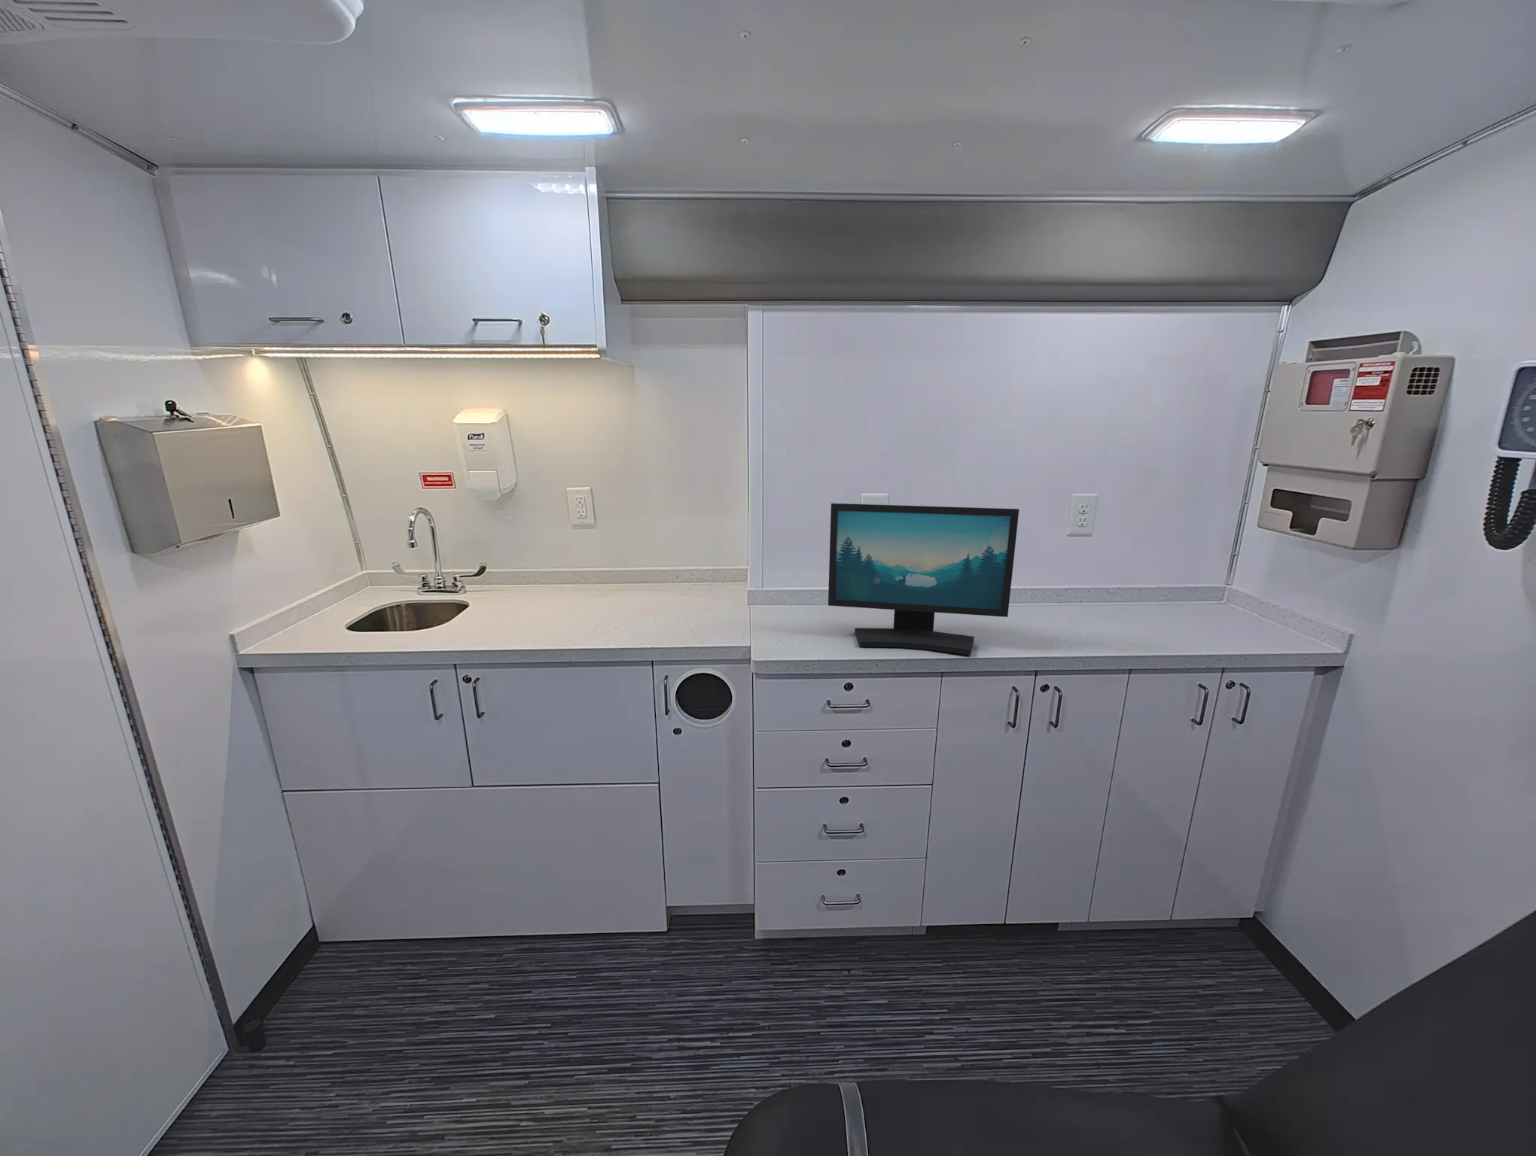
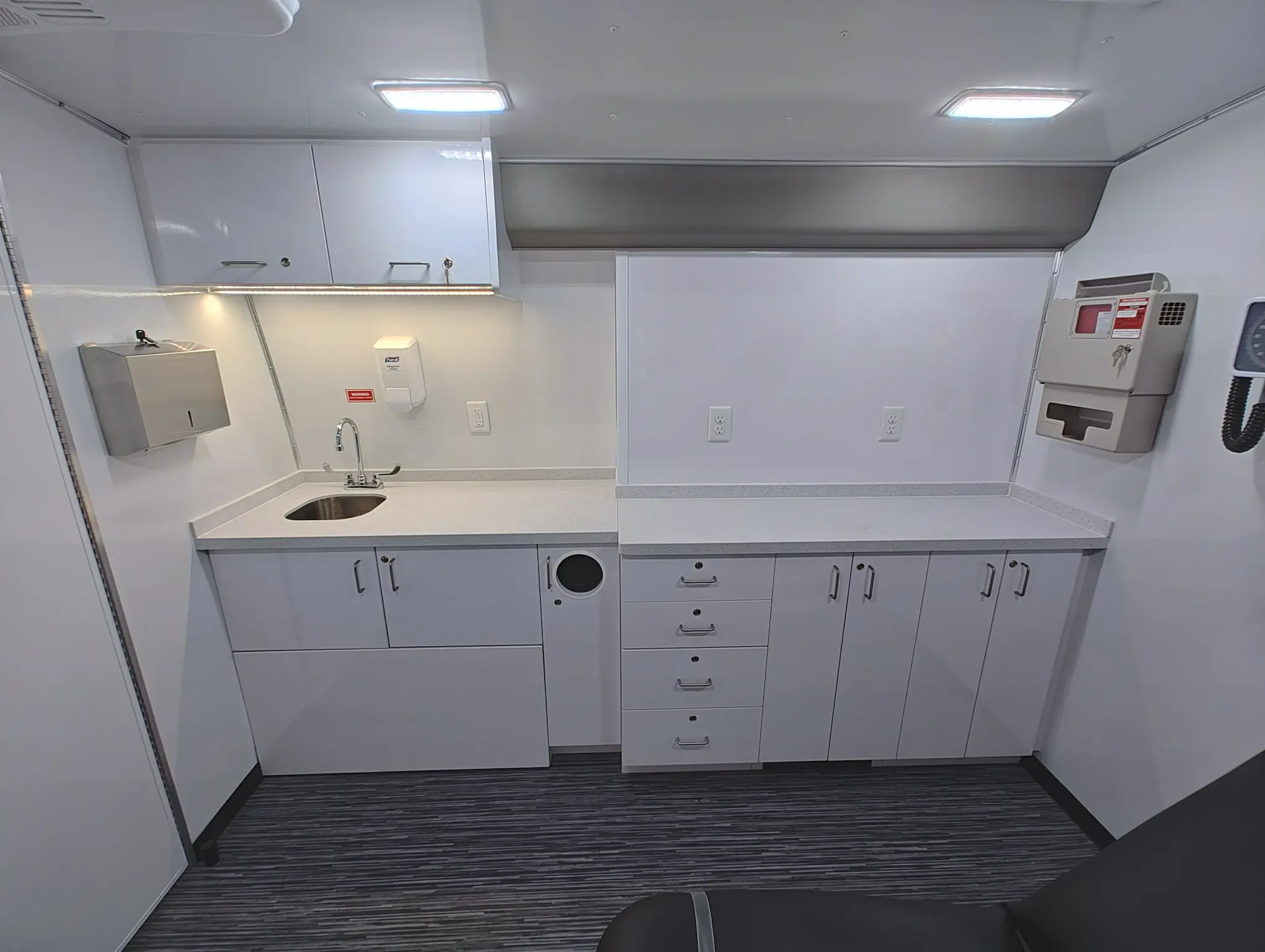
- computer monitor [827,503,1020,656]
